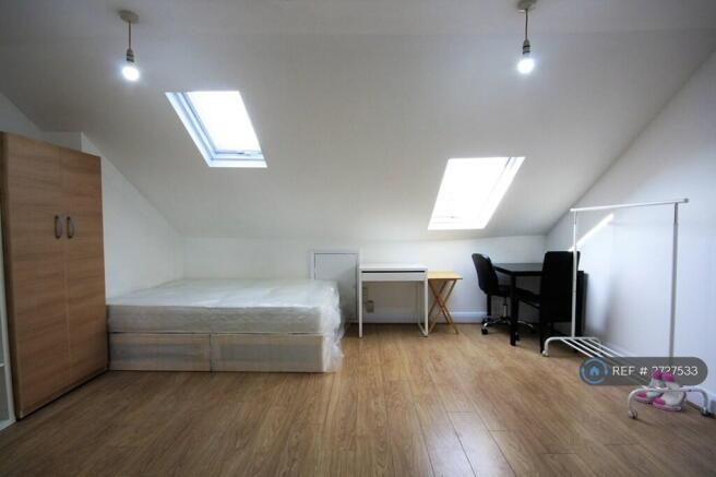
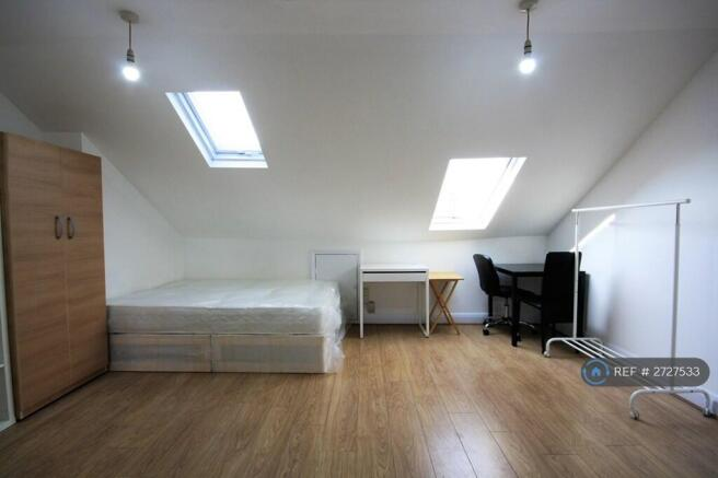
- boots [633,369,689,412]
